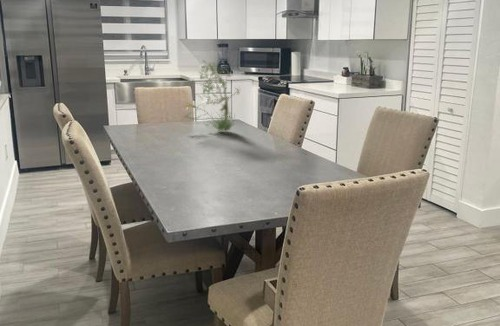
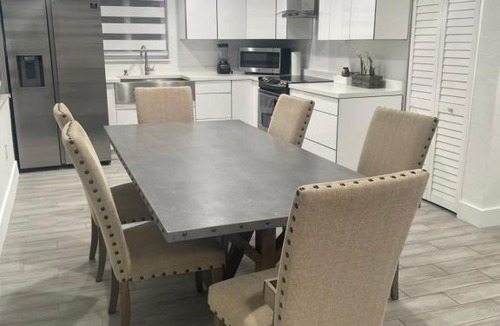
- plant [180,59,242,133]
